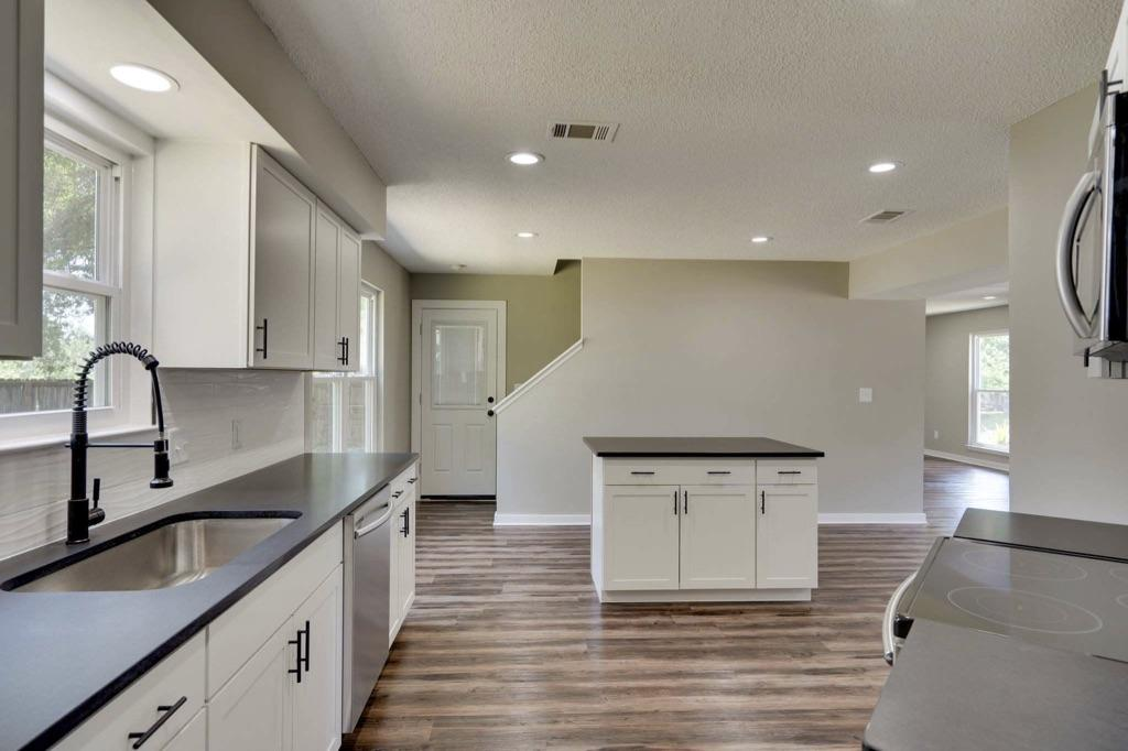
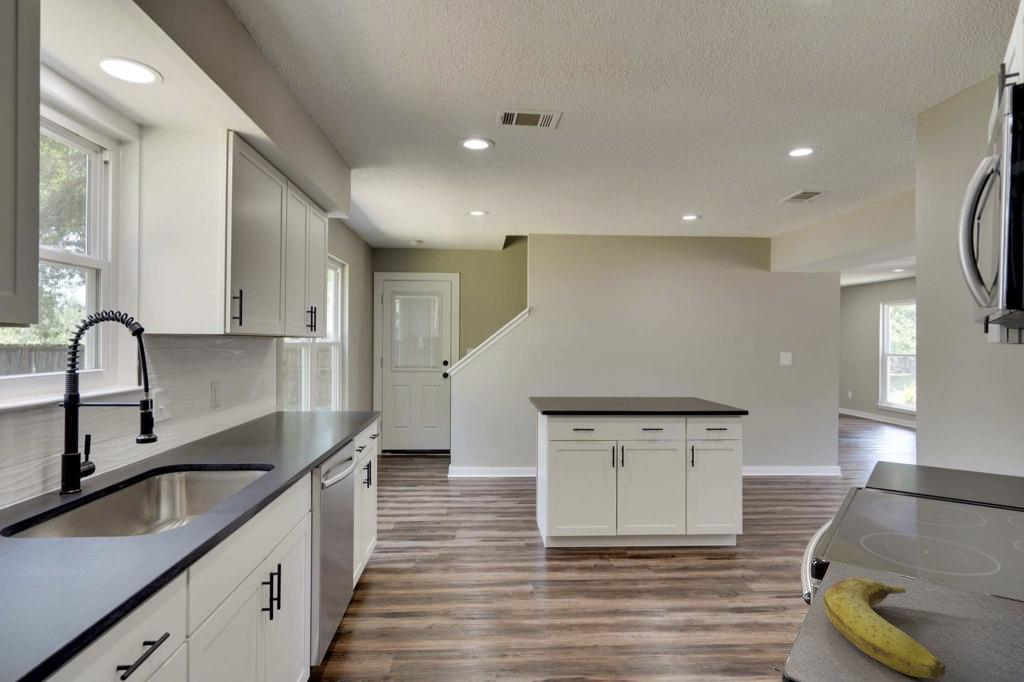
+ banana [823,576,947,679]
